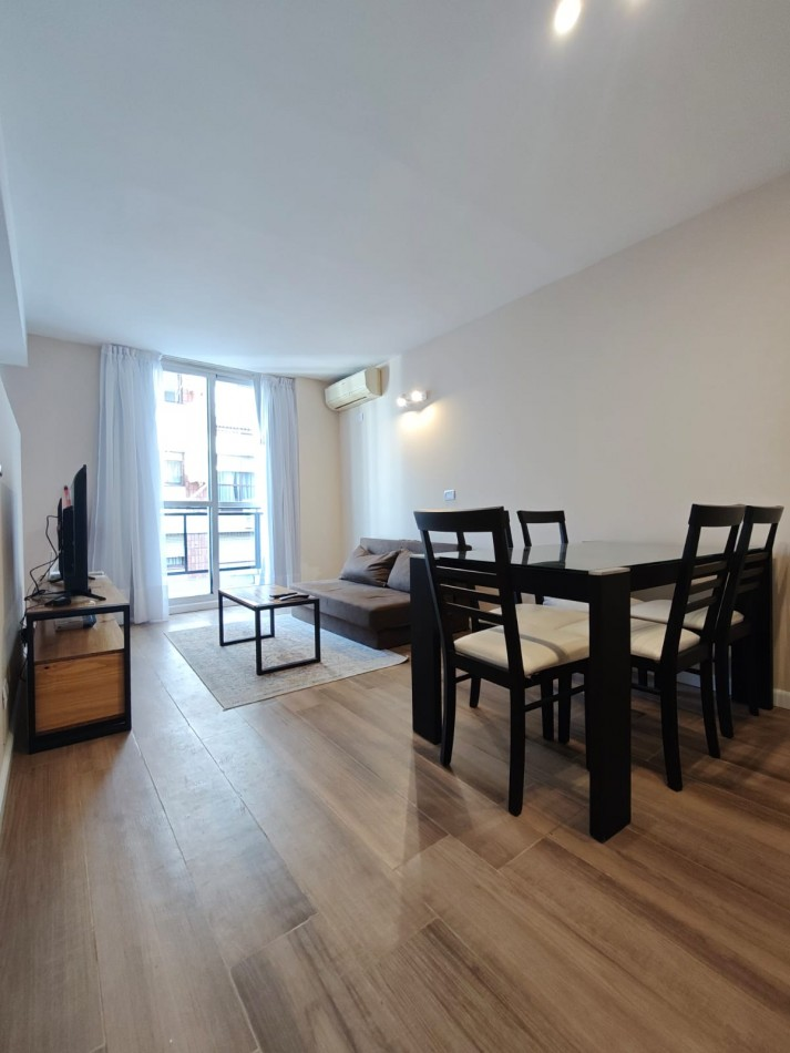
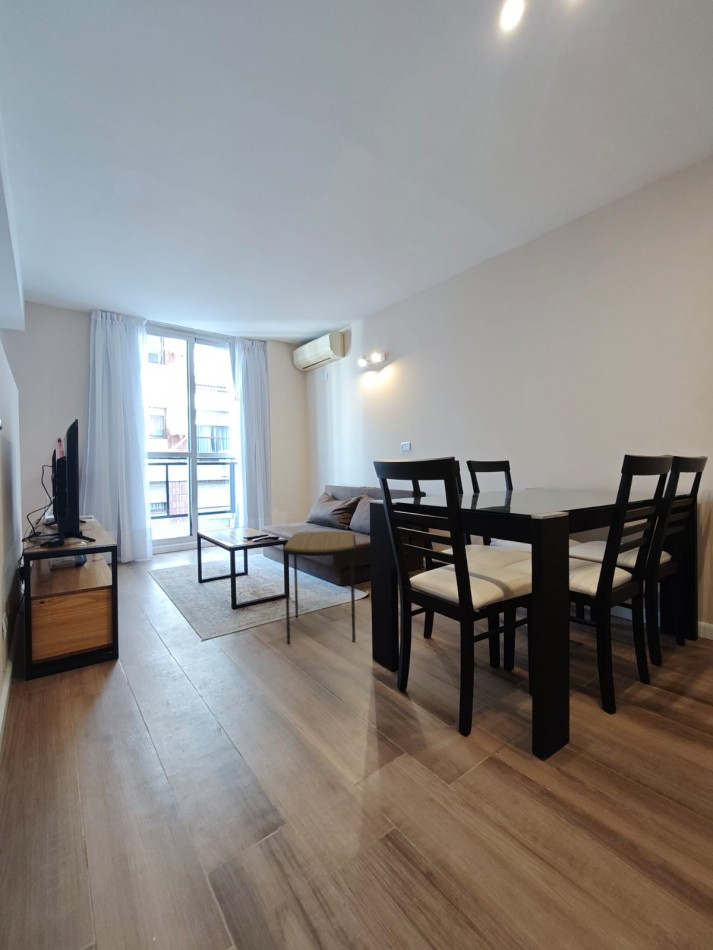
+ side table [281,530,357,645]
